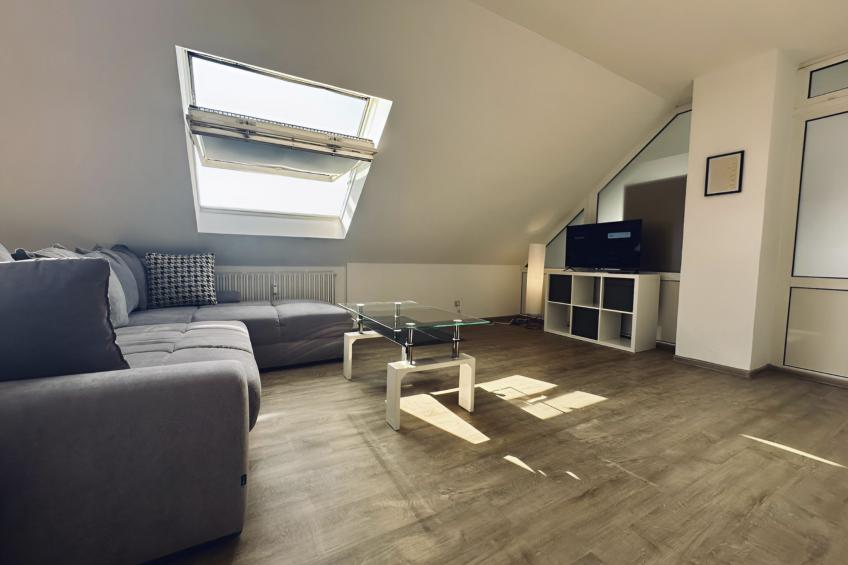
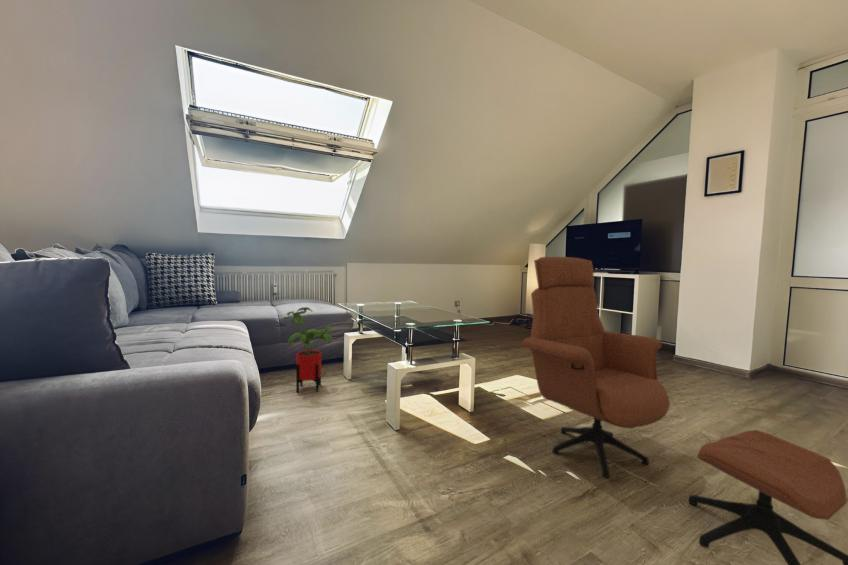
+ armchair [520,256,848,565]
+ house plant [281,306,334,393]
